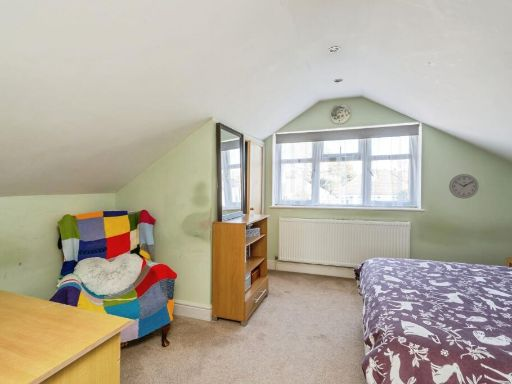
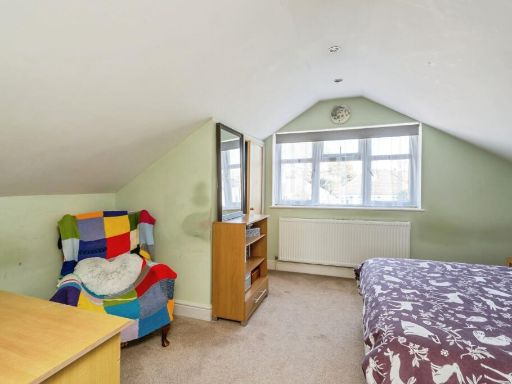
- wall clock [448,173,480,200]
